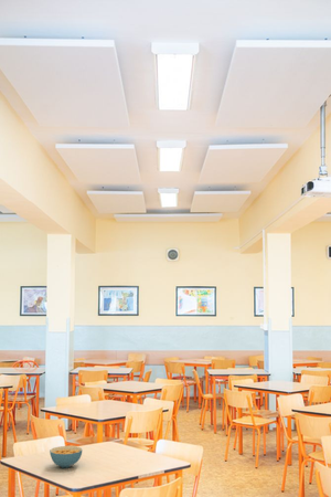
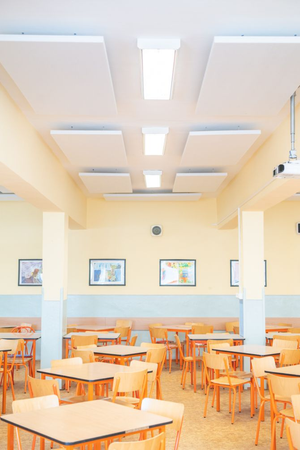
- cereal bowl [49,445,84,468]
